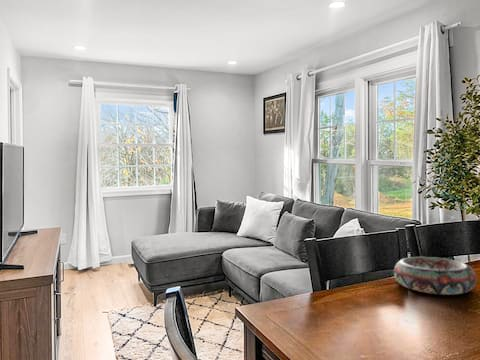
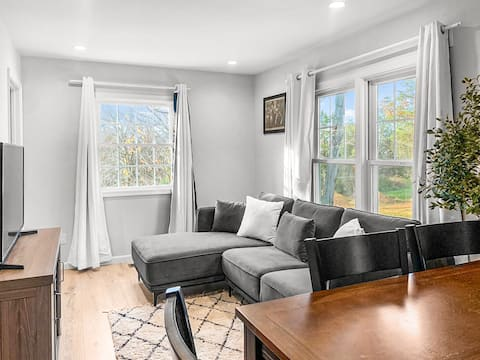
- decorative bowl [393,256,478,296]
